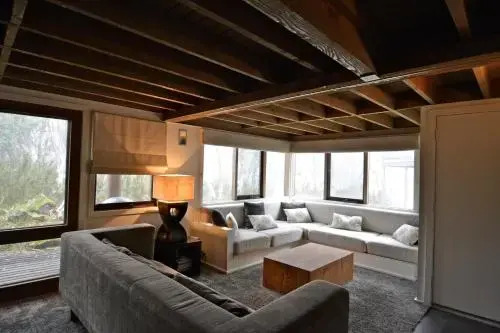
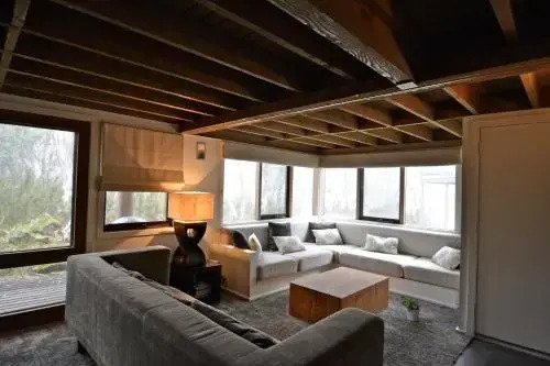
+ potted plant [399,295,422,322]
